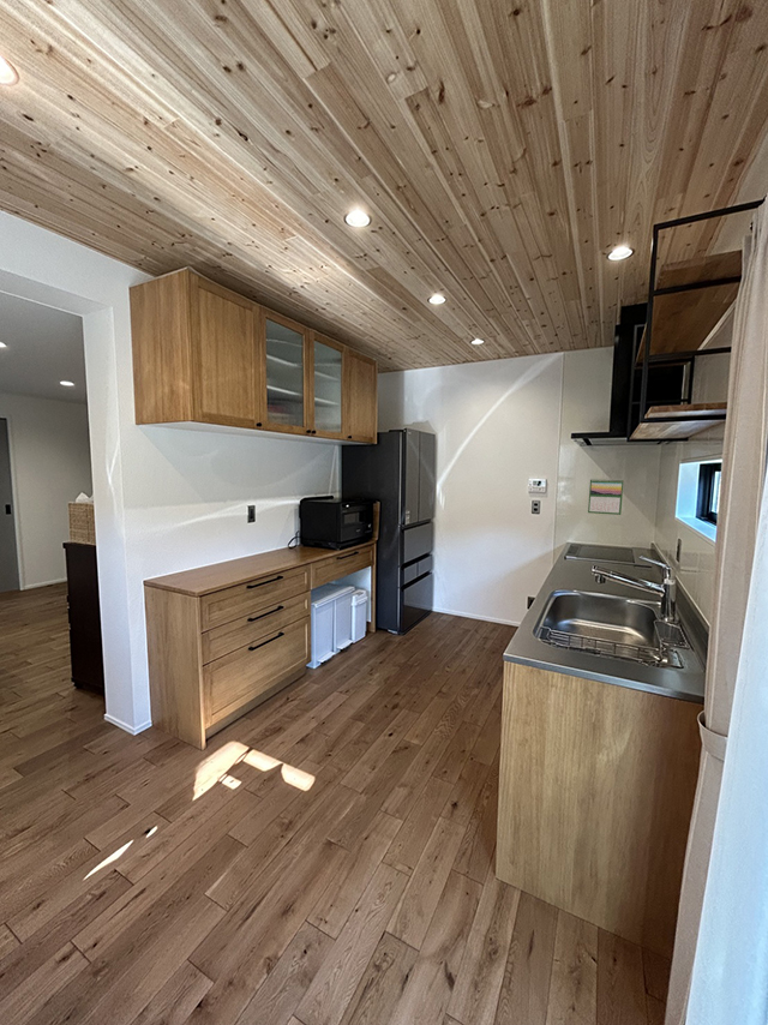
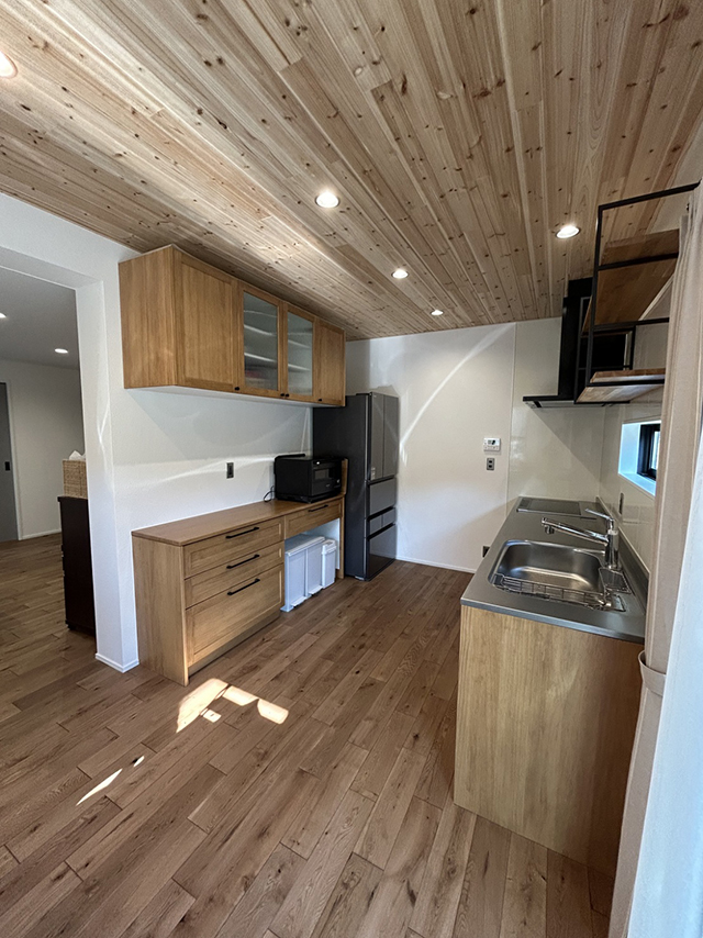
- calendar [587,478,625,516]
